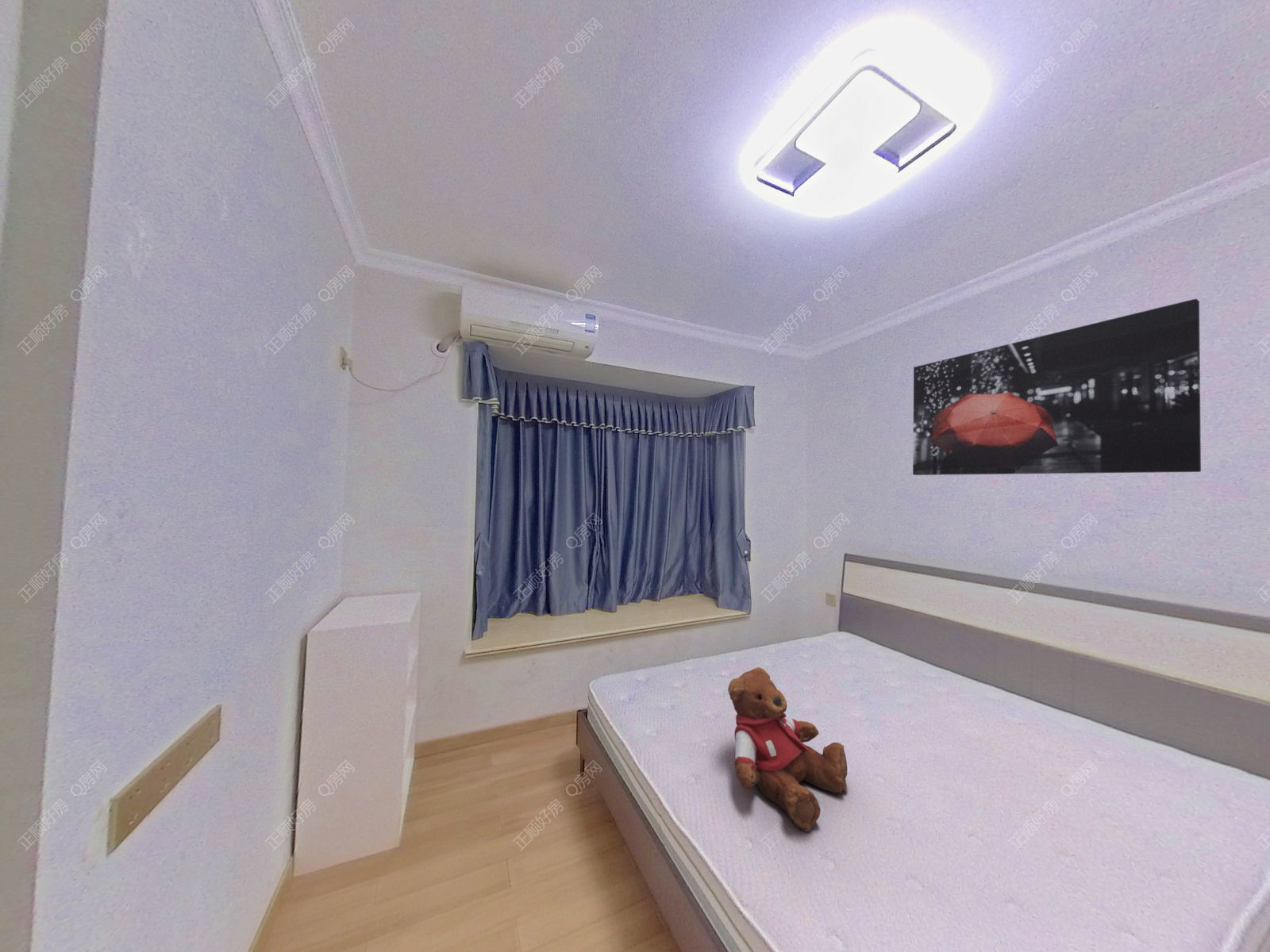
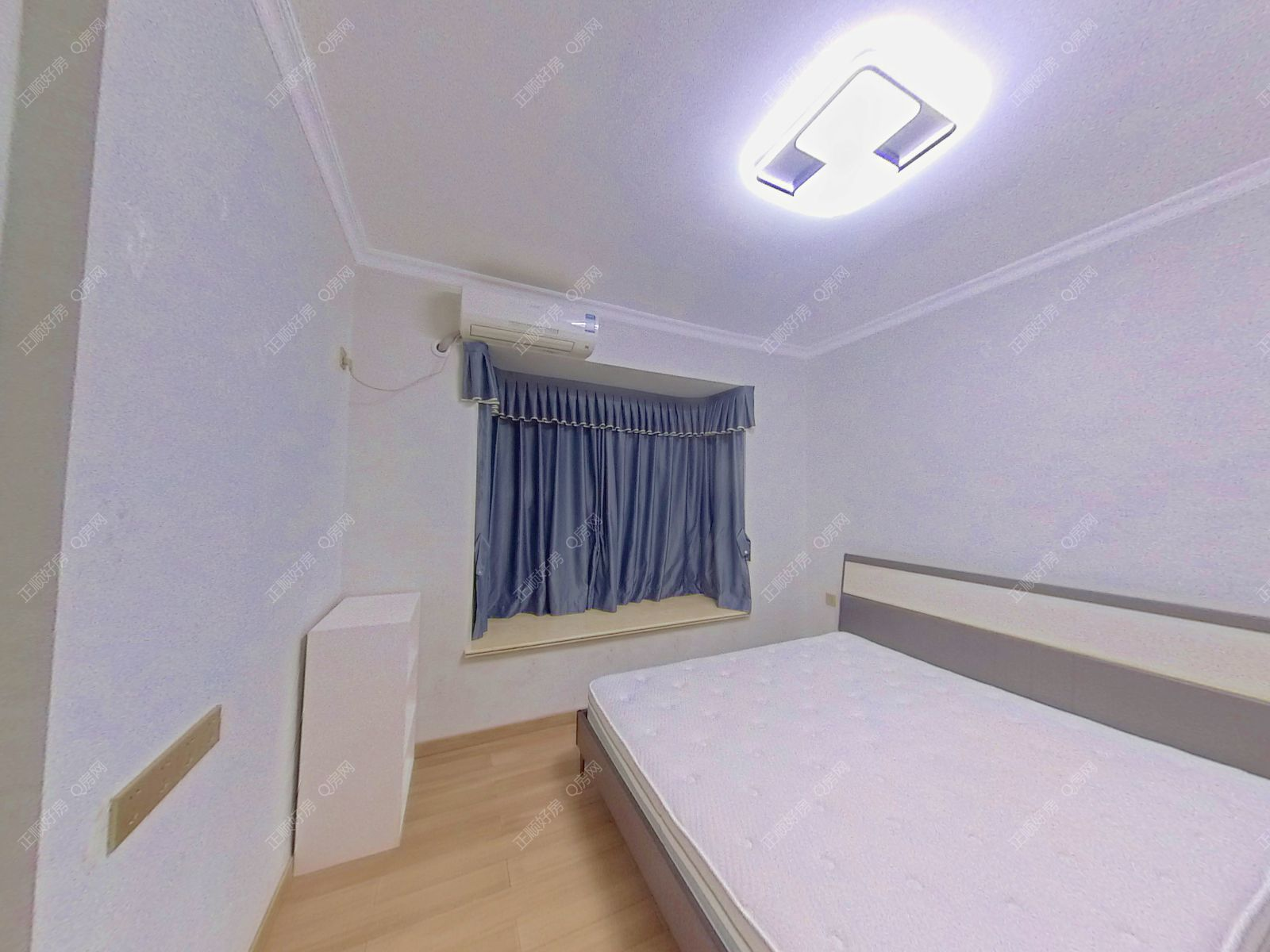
- wall art [912,298,1202,476]
- teddy bear [727,666,849,832]
